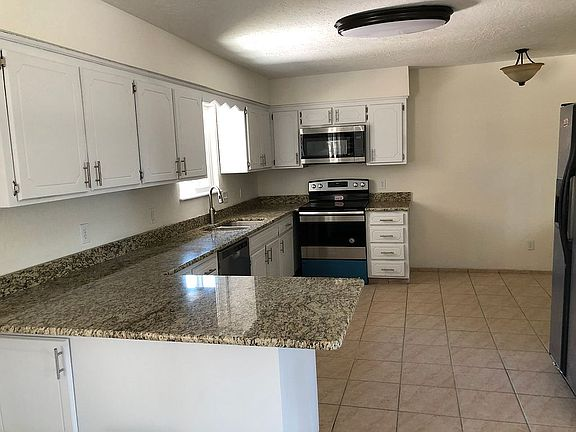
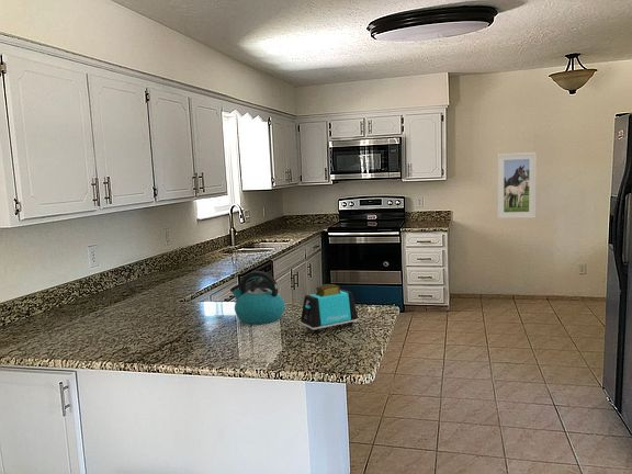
+ toaster [300,283,359,335]
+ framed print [496,151,538,219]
+ kettle [229,270,286,325]
